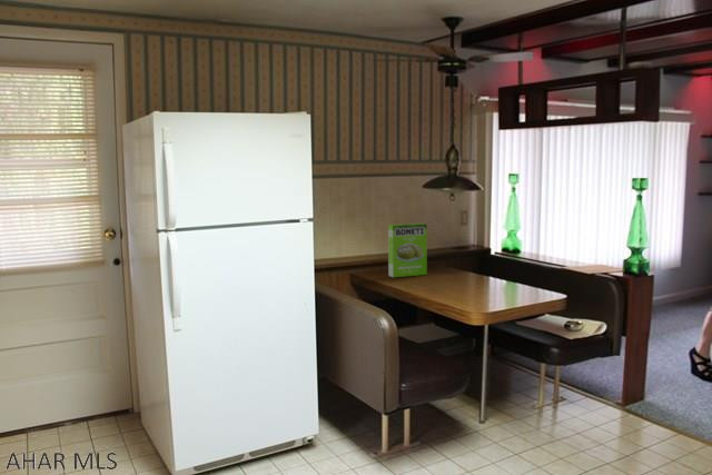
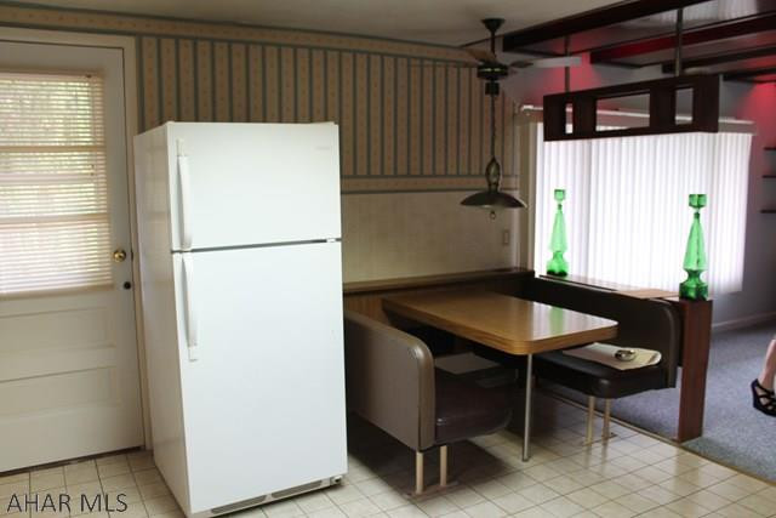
- cake mix box [387,222,428,278]
